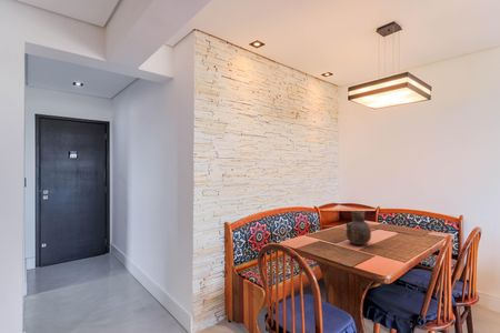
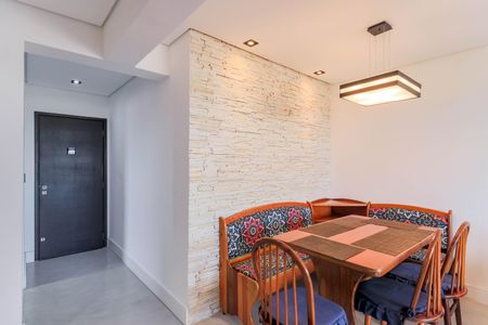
- vase [346,210,372,245]
